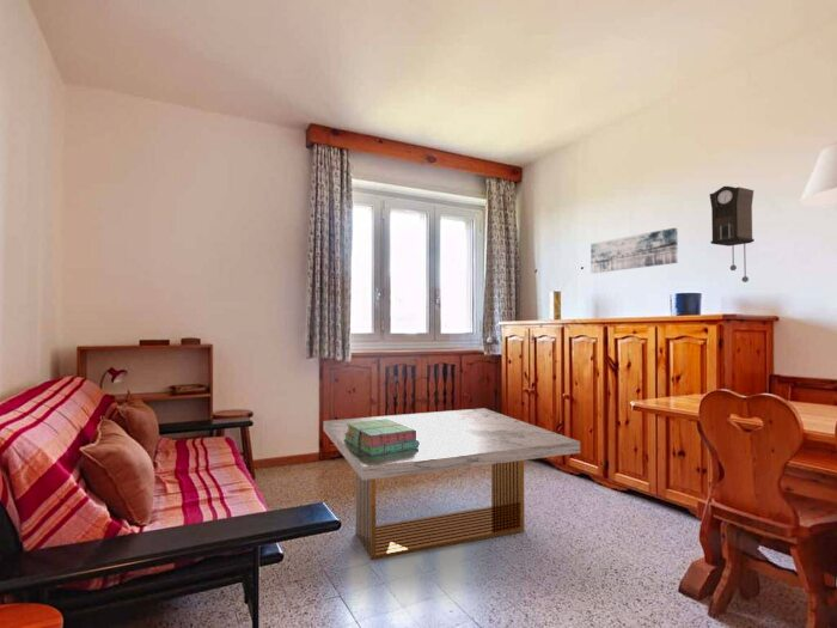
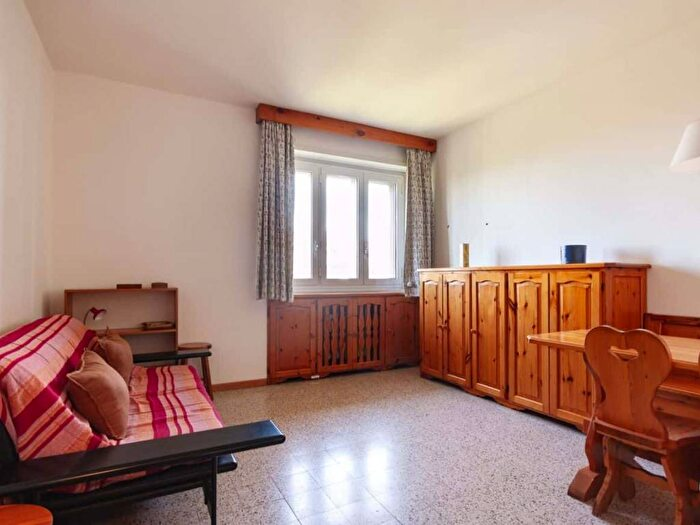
- coffee table [322,407,581,561]
- stack of books [344,419,420,456]
- pendulum clock [709,185,756,283]
- wall art [589,227,679,274]
